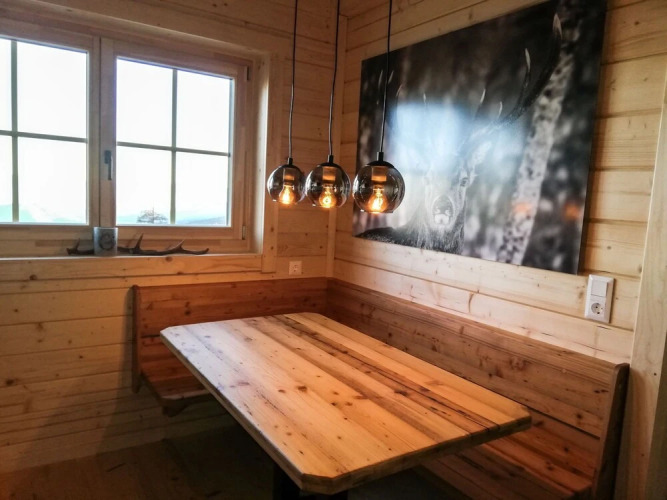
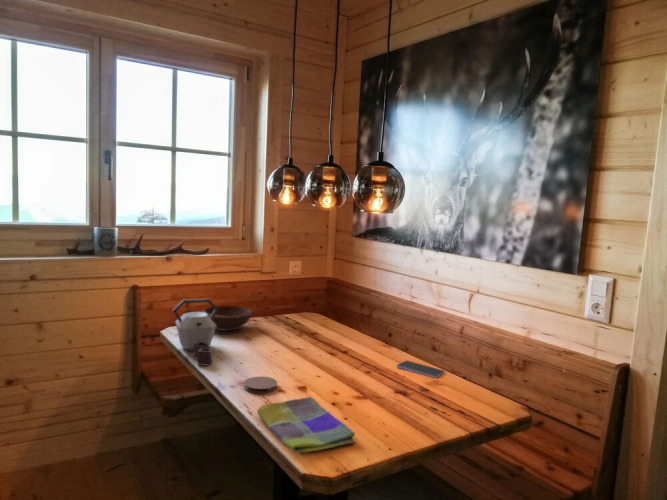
+ bowl [201,305,253,332]
+ dish towel [256,396,356,454]
+ kettle [171,298,219,367]
+ coaster [243,376,278,394]
+ smartphone [396,360,446,379]
